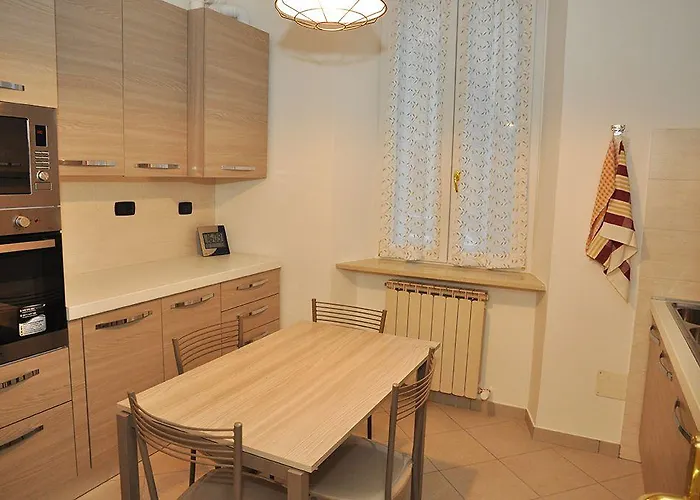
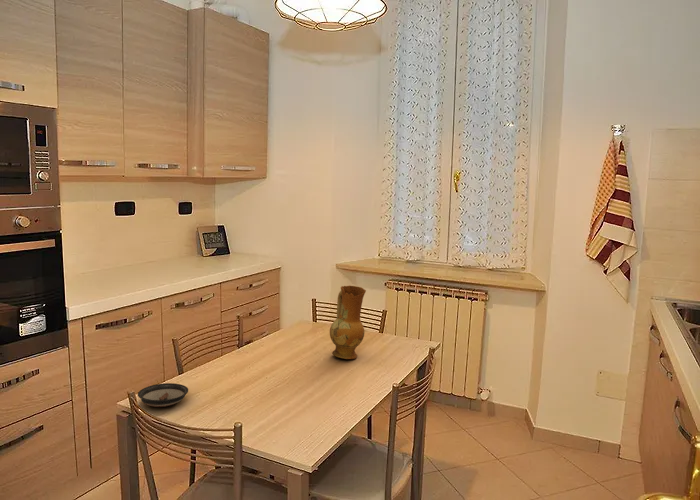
+ saucer [137,382,189,408]
+ ceramic jug [329,285,367,360]
